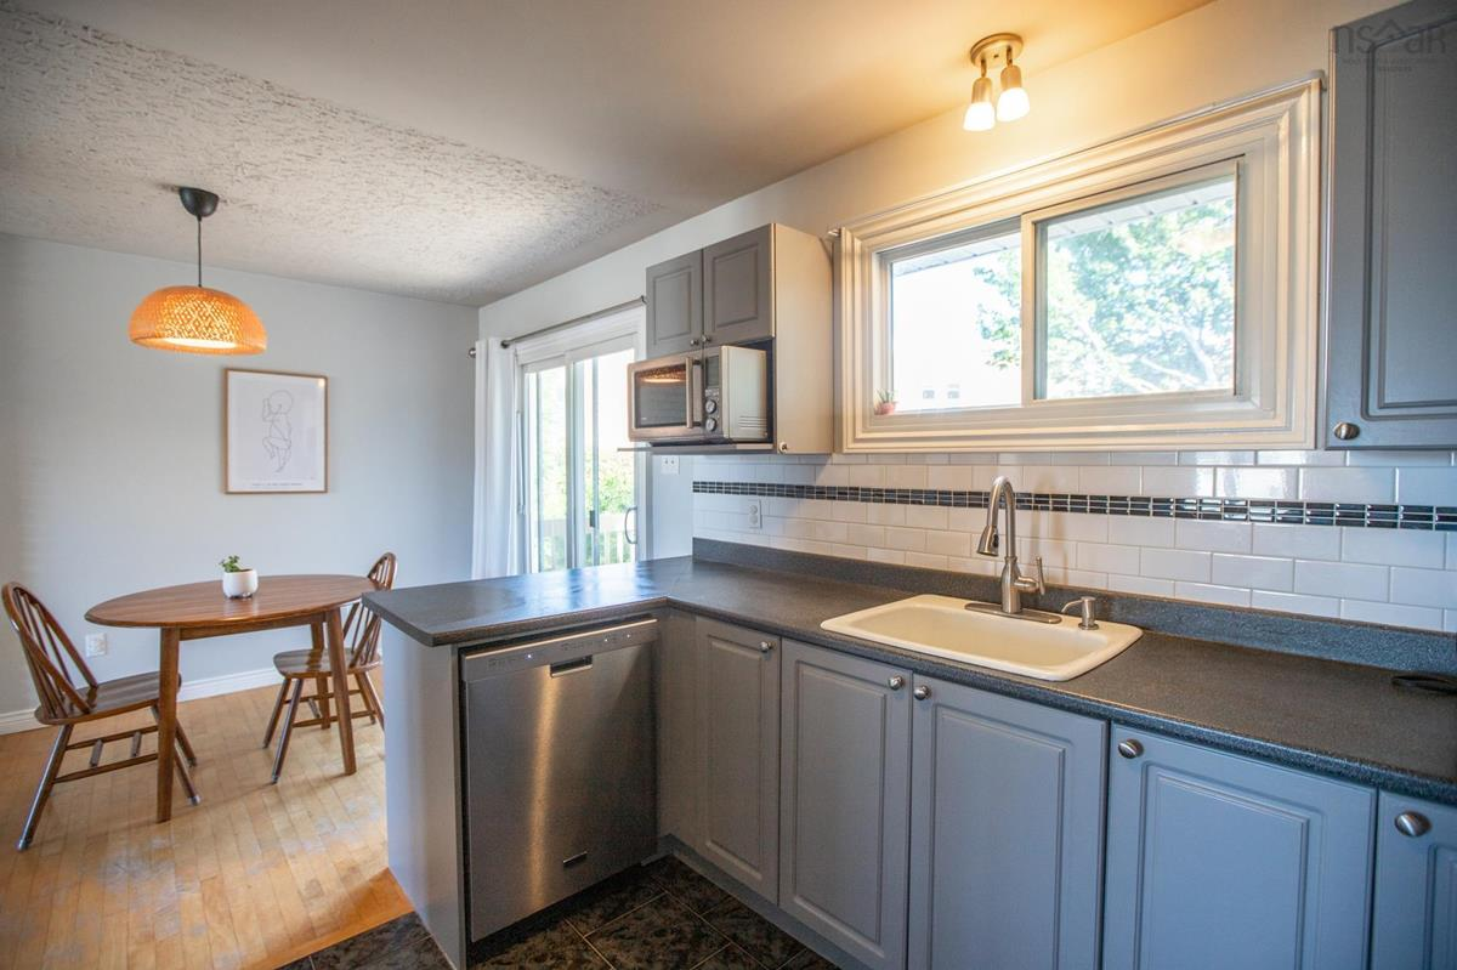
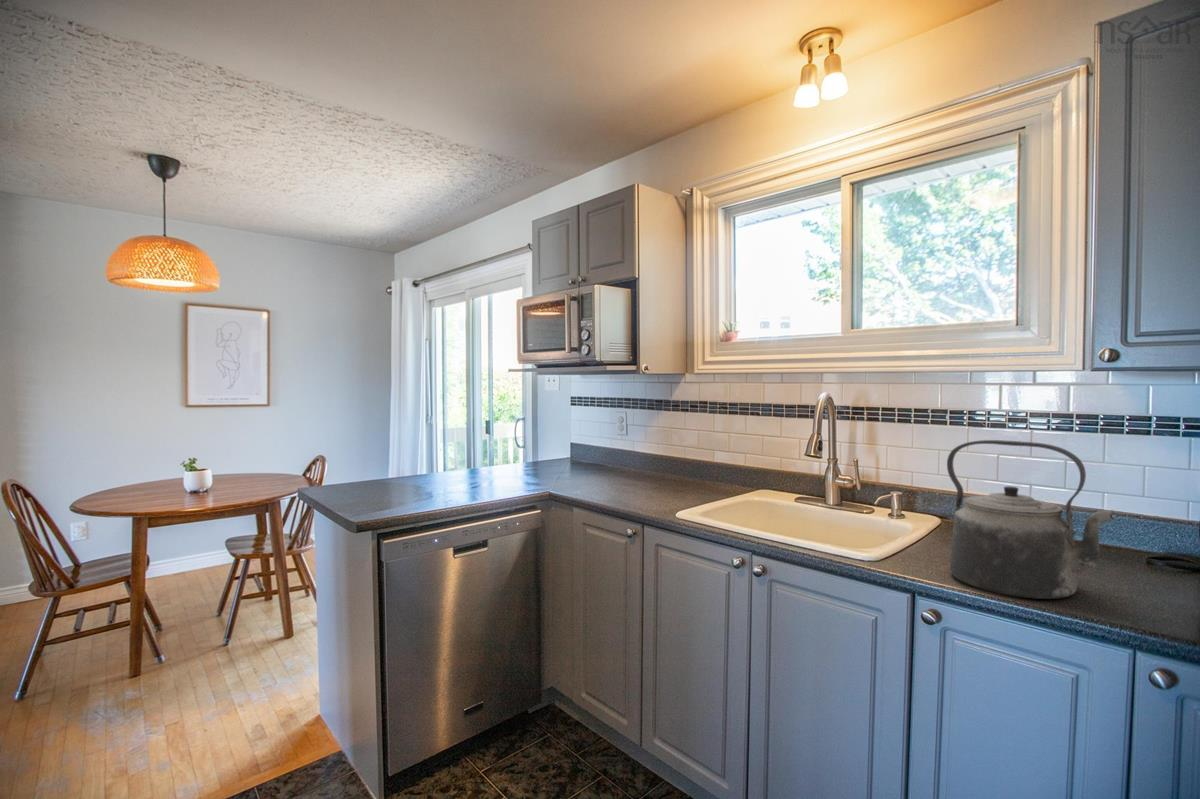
+ kettle [946,439,1116,600]
